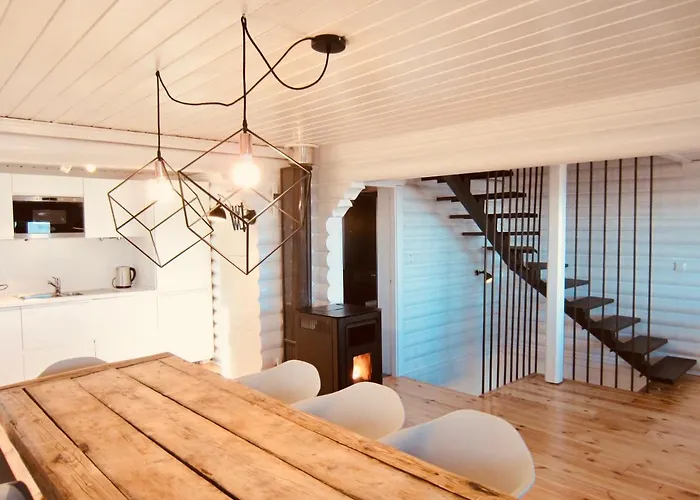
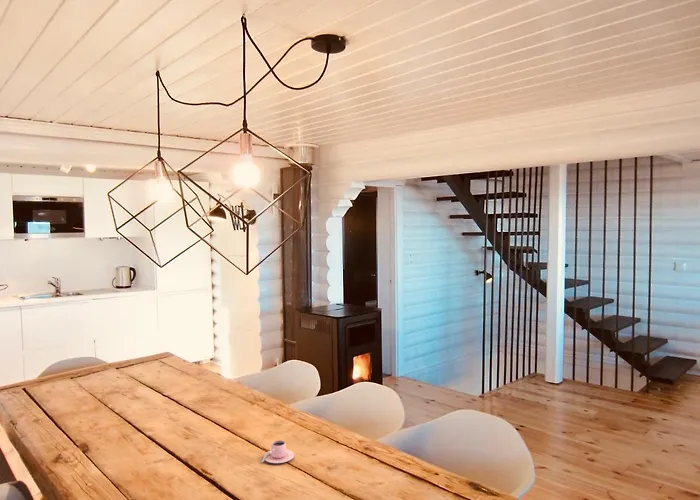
+ teacup [260,439,295,464]
